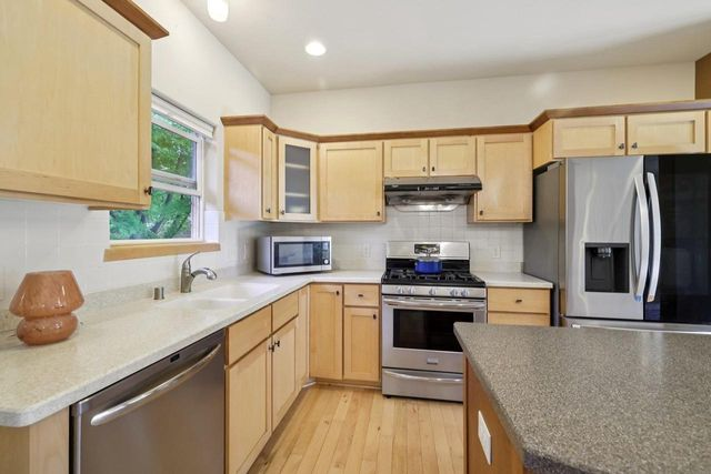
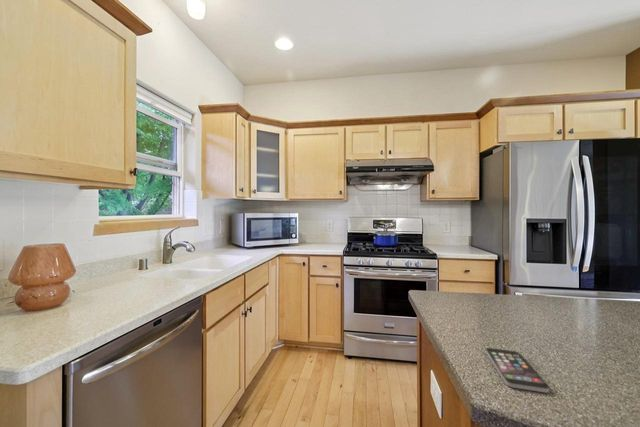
+ smartphone [485,347,550,394]
